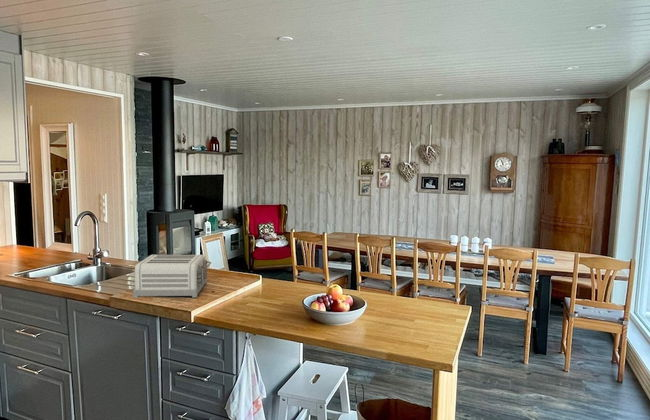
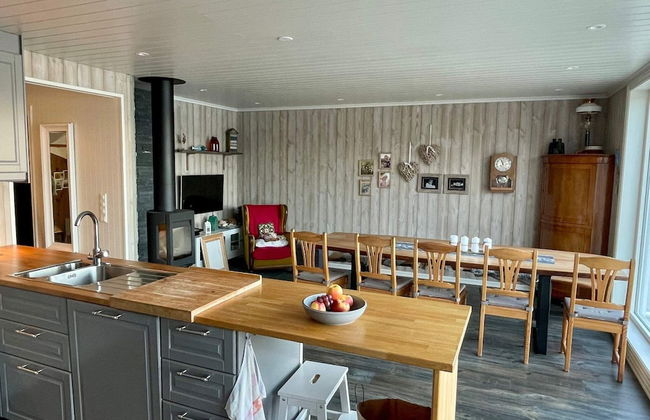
- toaster [132,254,212,299]
